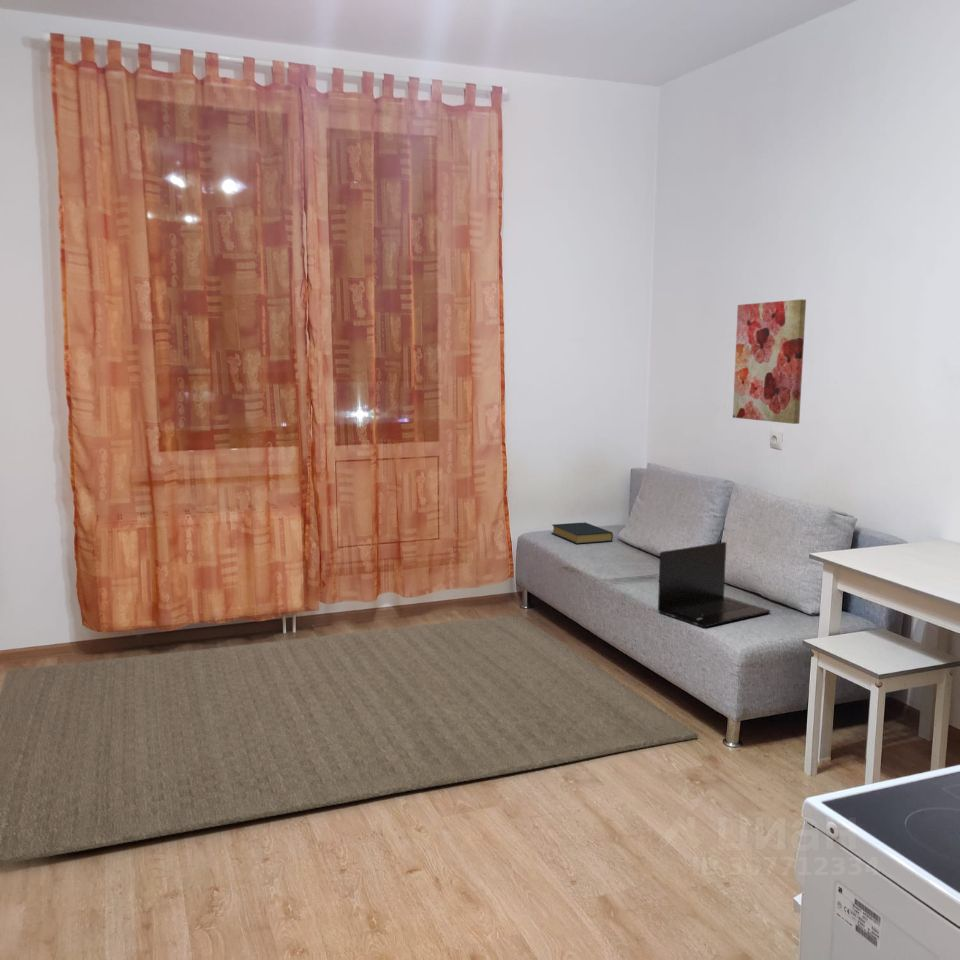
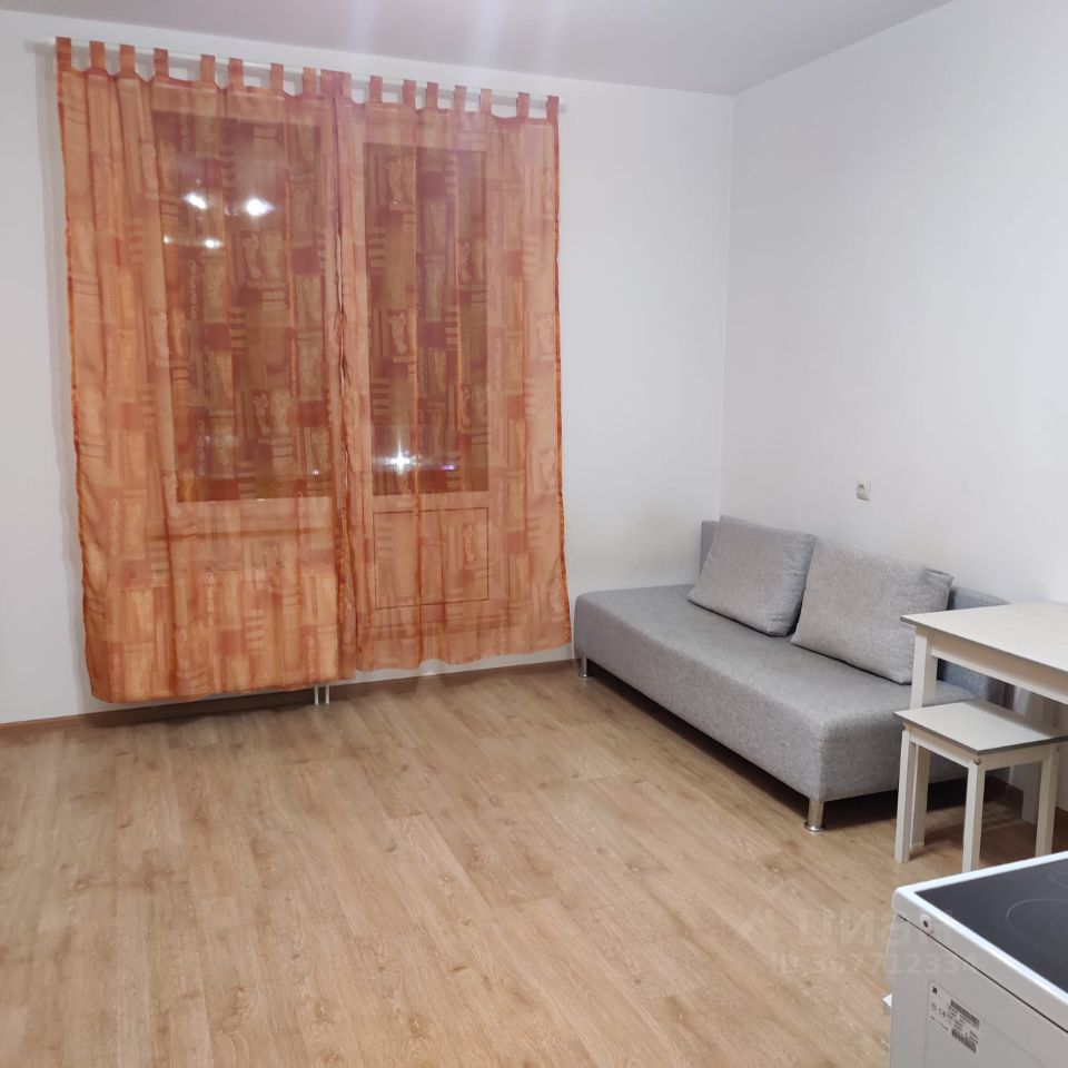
- wall art [732,298,807,425]
- laptop [657,541,771,628]
- hardback book [551,521,614,545]
- rug [0,614,699,866]
